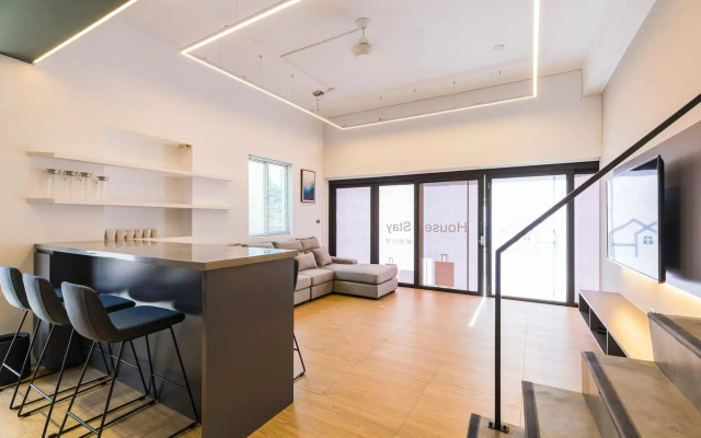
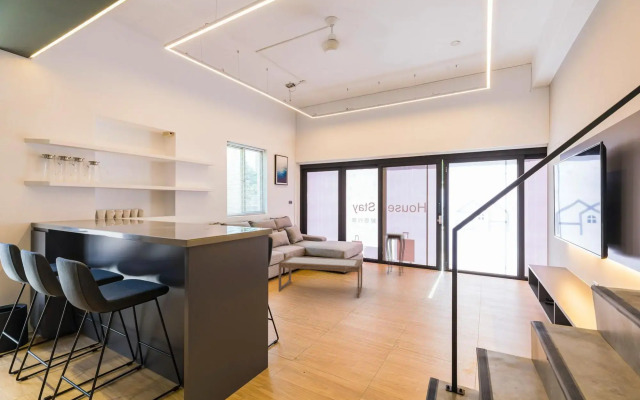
+ side table [385,231,406,276]
+ coffee table [278,255,363,299]
